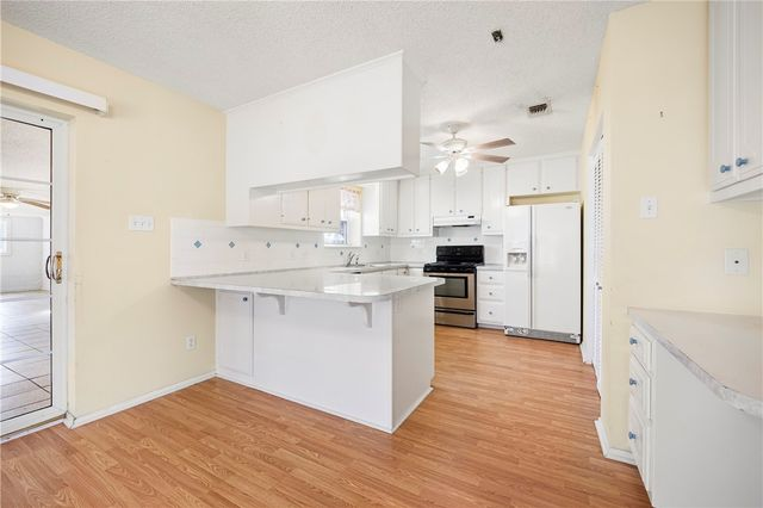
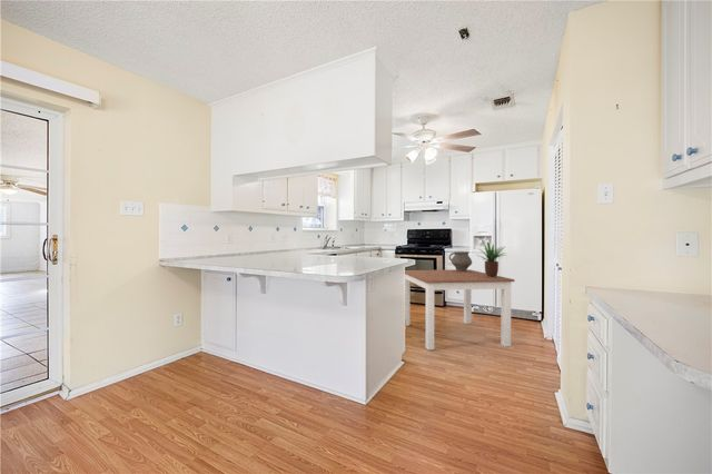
+ dining table [404,268,515,352]
+ ceramic pot [448,250,473,271]
+ potted plant [475,240,507,278]
